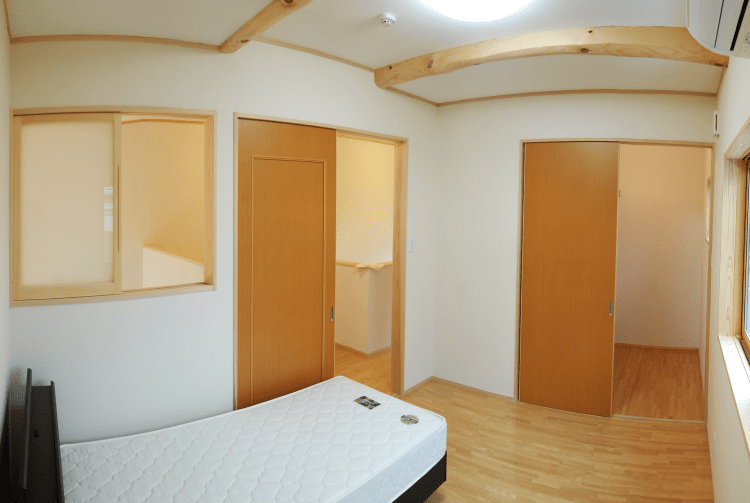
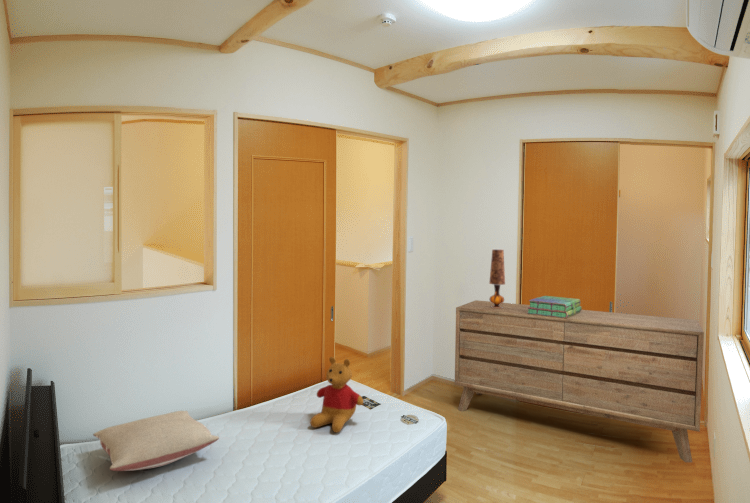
+ pillow [92,410,220,472]
+ stuffed bear [309,356,364,434]
+ table lamp [488,248,506,308]
+ dresser [454,299,705,463]
+ stack of books [528,295,583,318]
